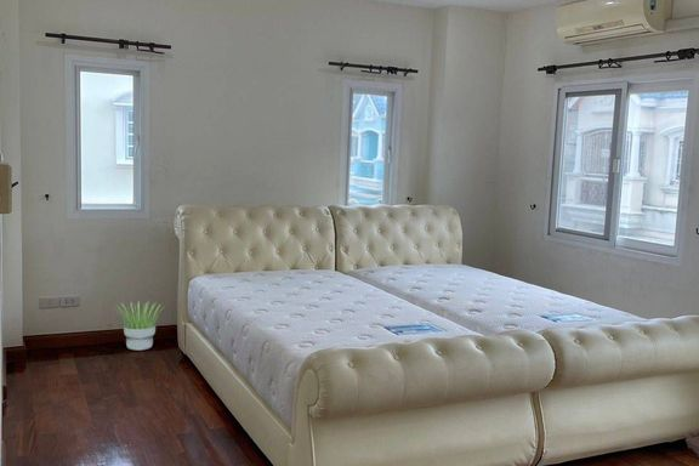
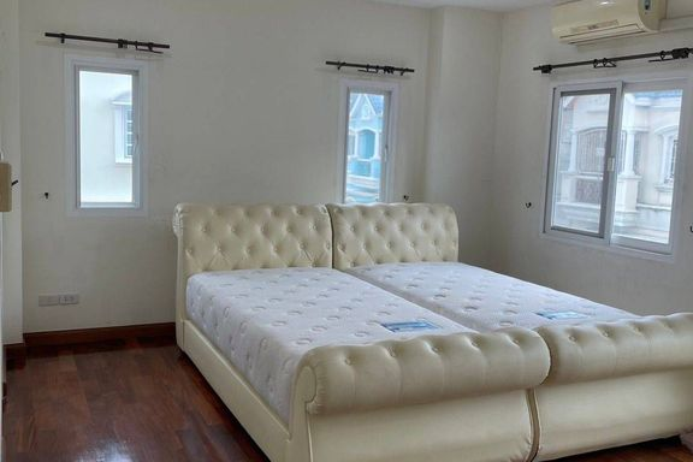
- potted plant [113,300,166,352]
